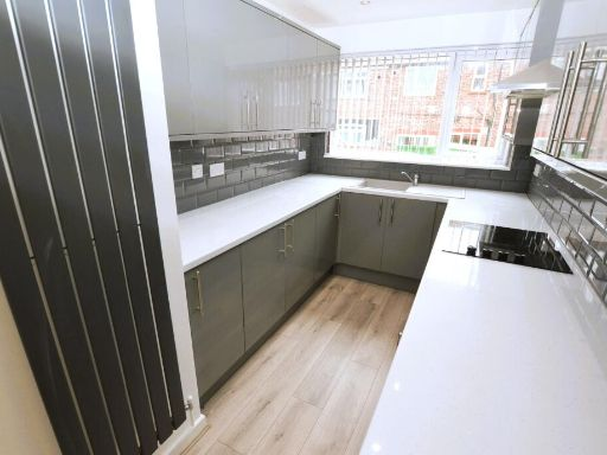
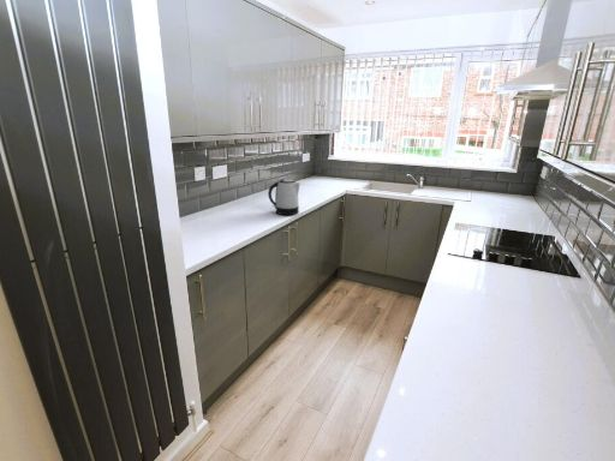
+ kettle [267,178,301,216]
